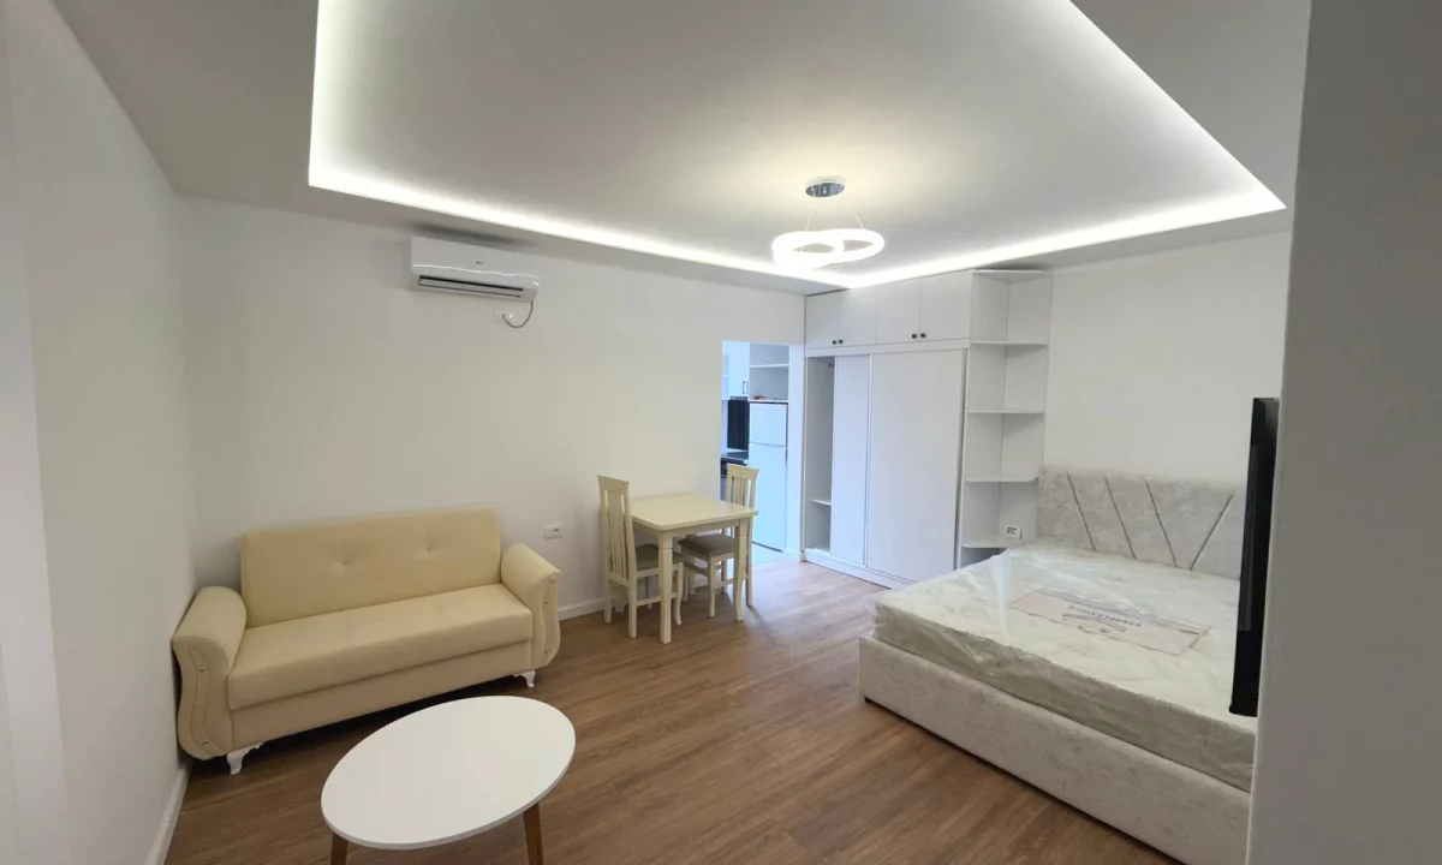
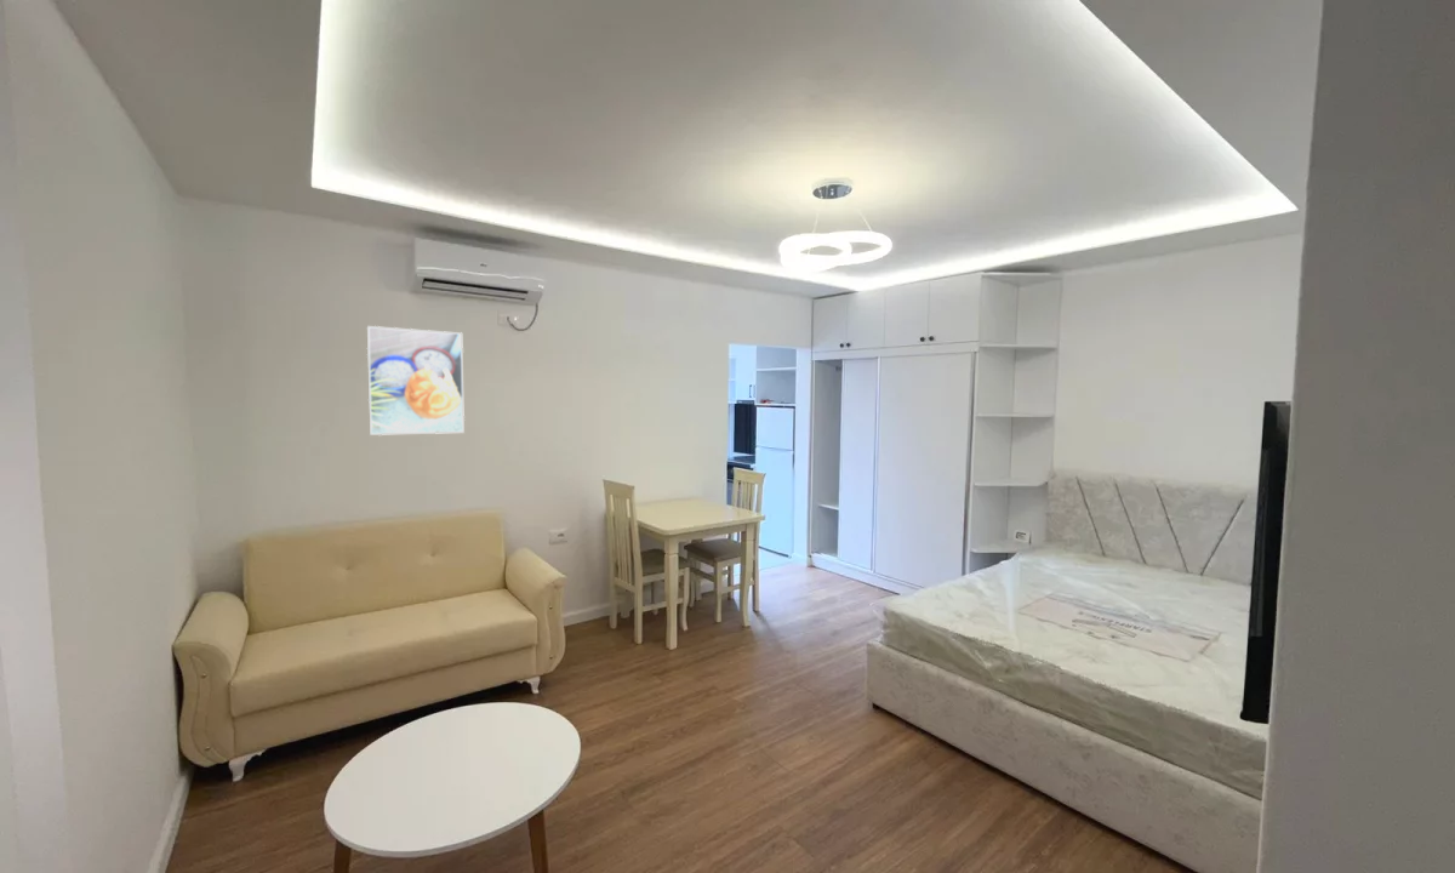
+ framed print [366,325,466,436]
